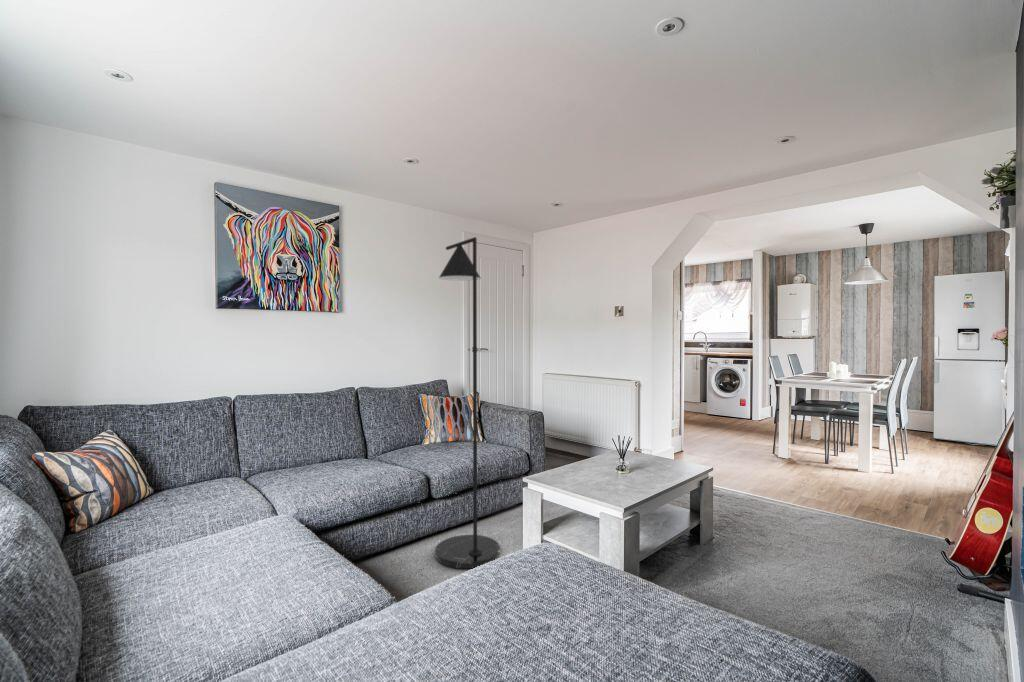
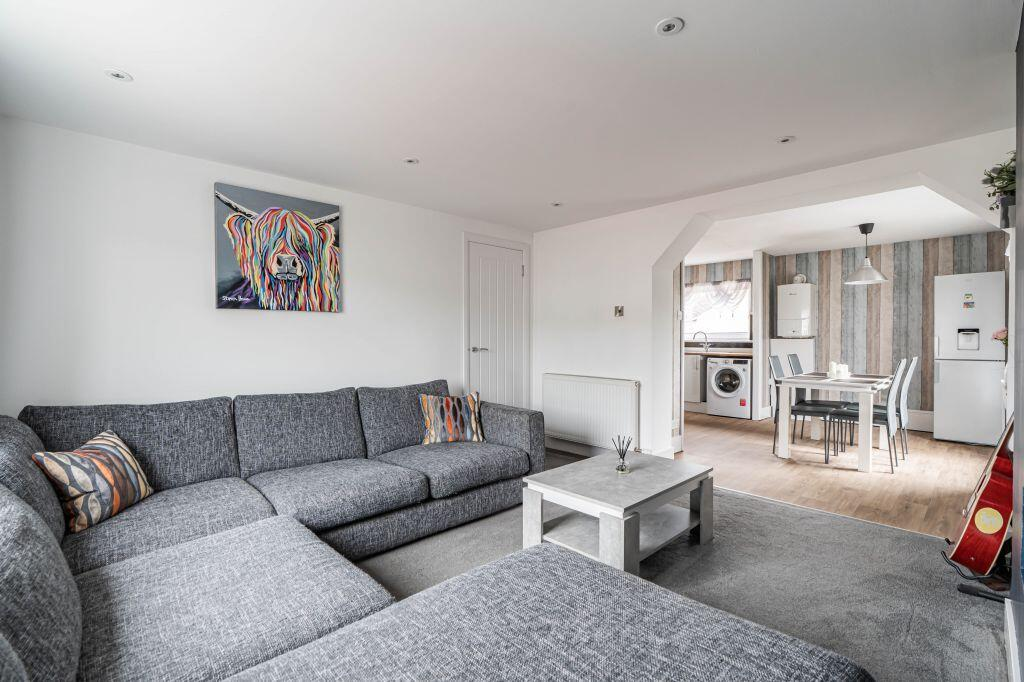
- floor lamp [434,236,501,569]
